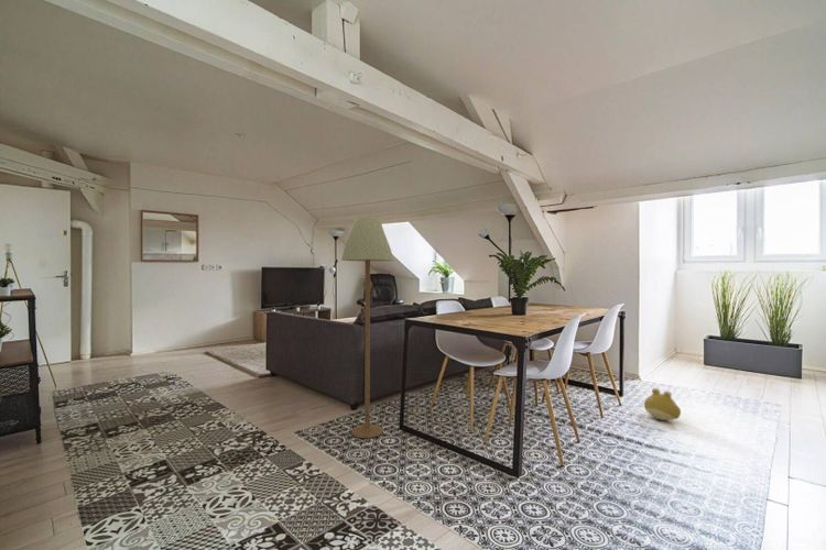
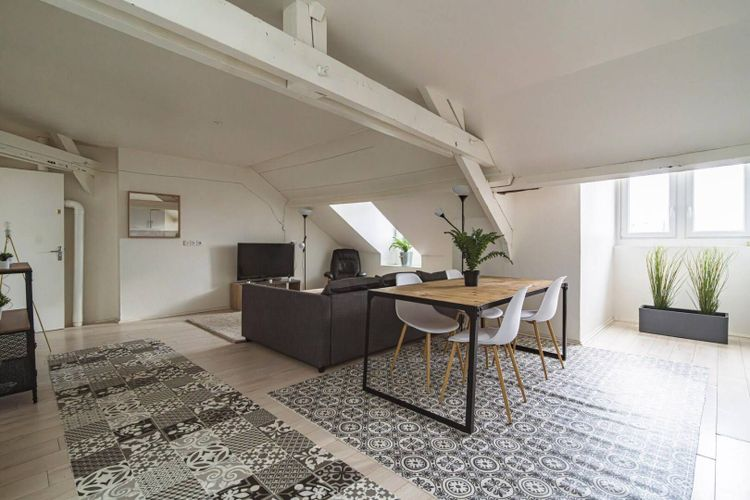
- floor lamp [340,217,394,439]
- plush toy [643,387,682,421]
